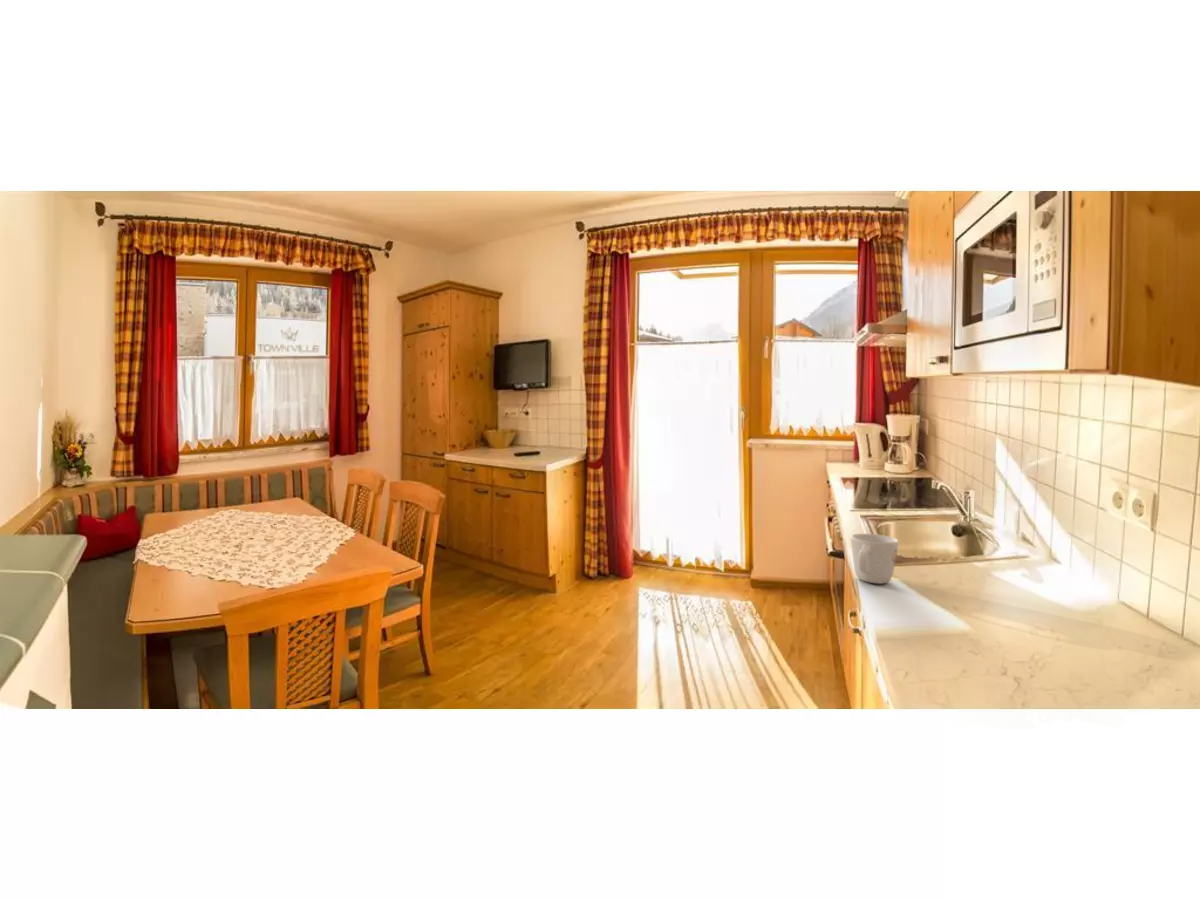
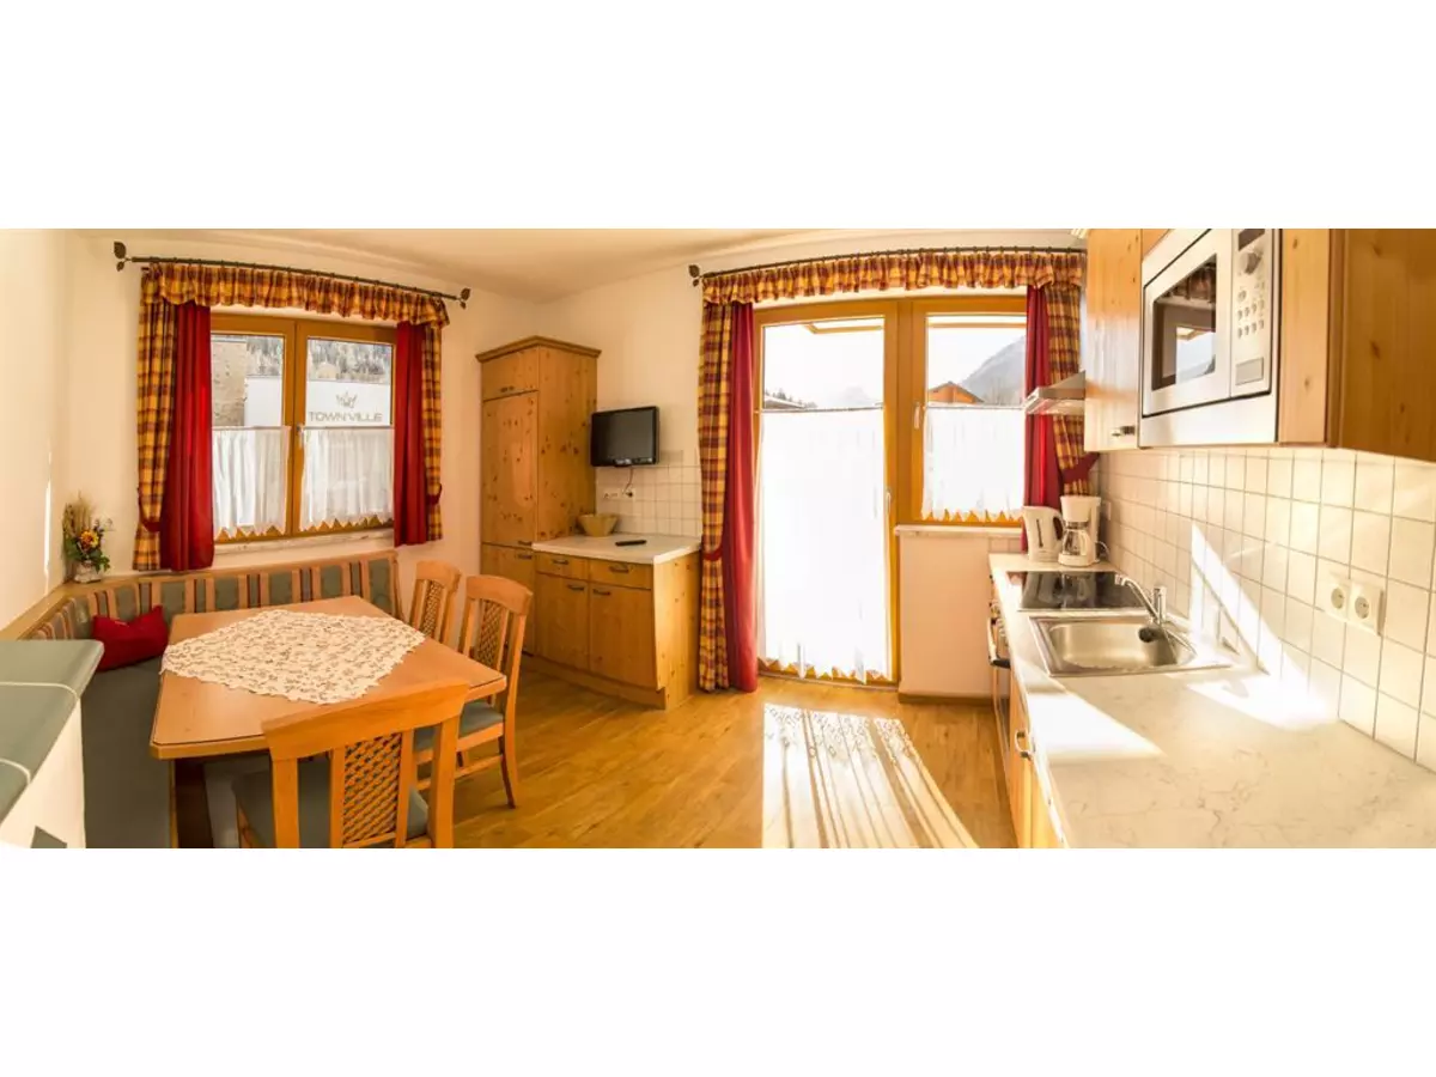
- mug [850,533,900,585]
